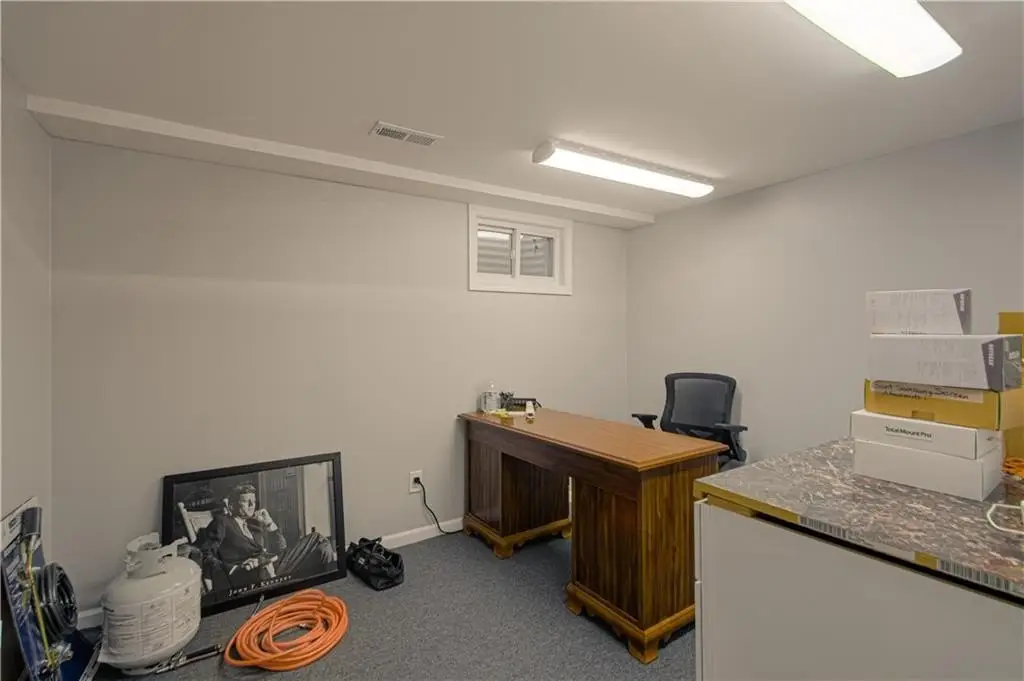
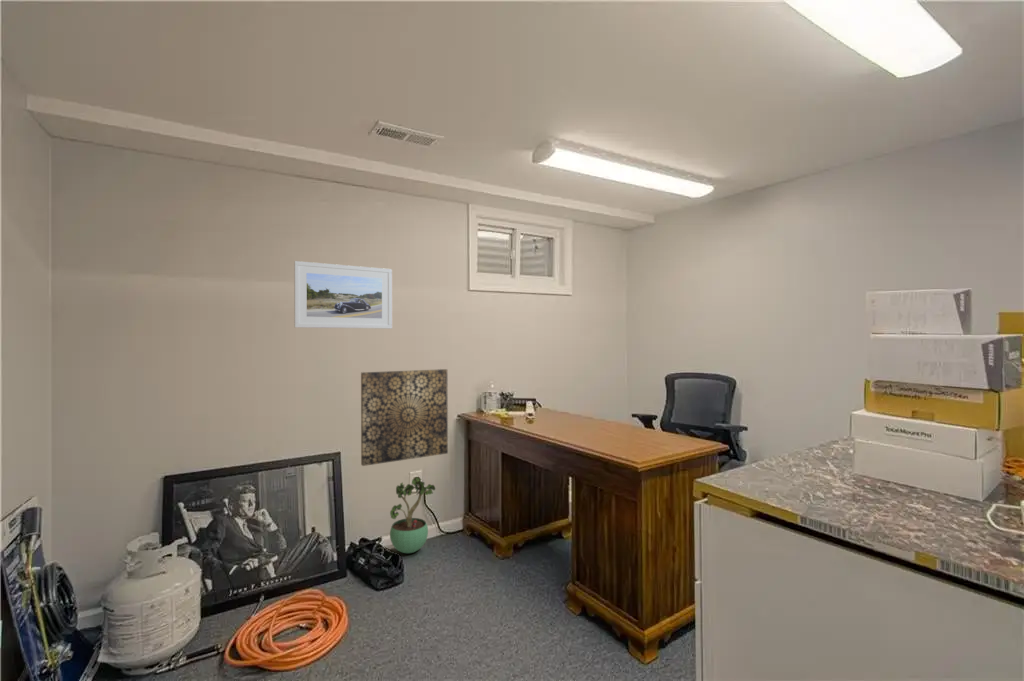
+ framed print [293,260,393,330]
+ wall art [360,368,449,467]
+ potted plant [389,476,436,554]
